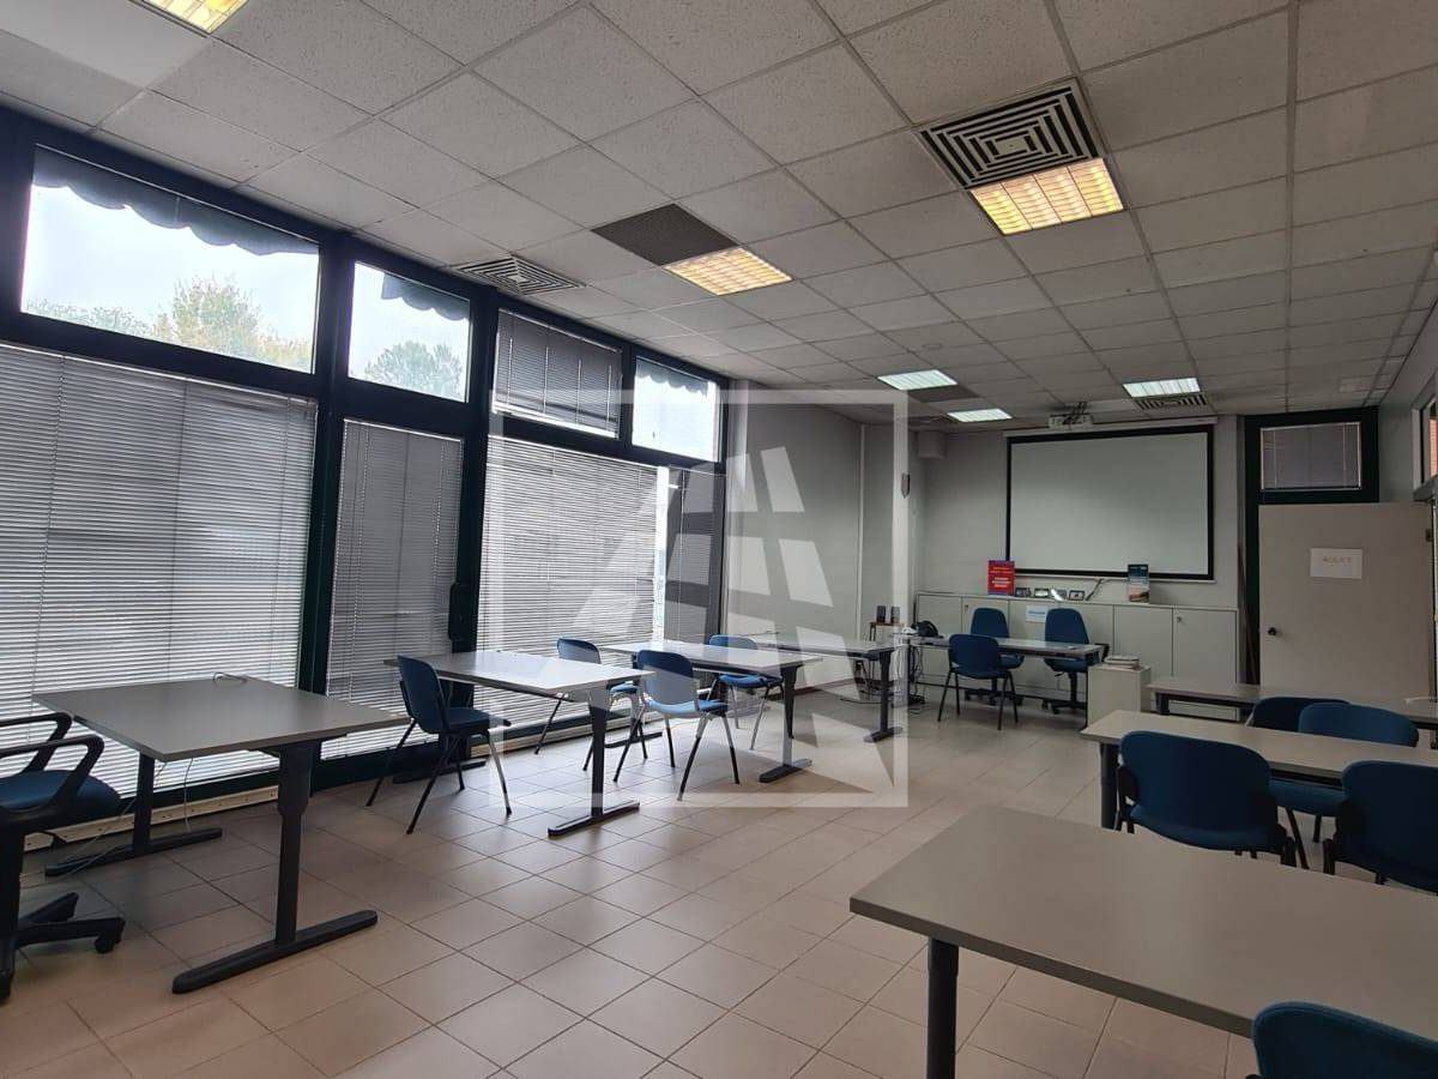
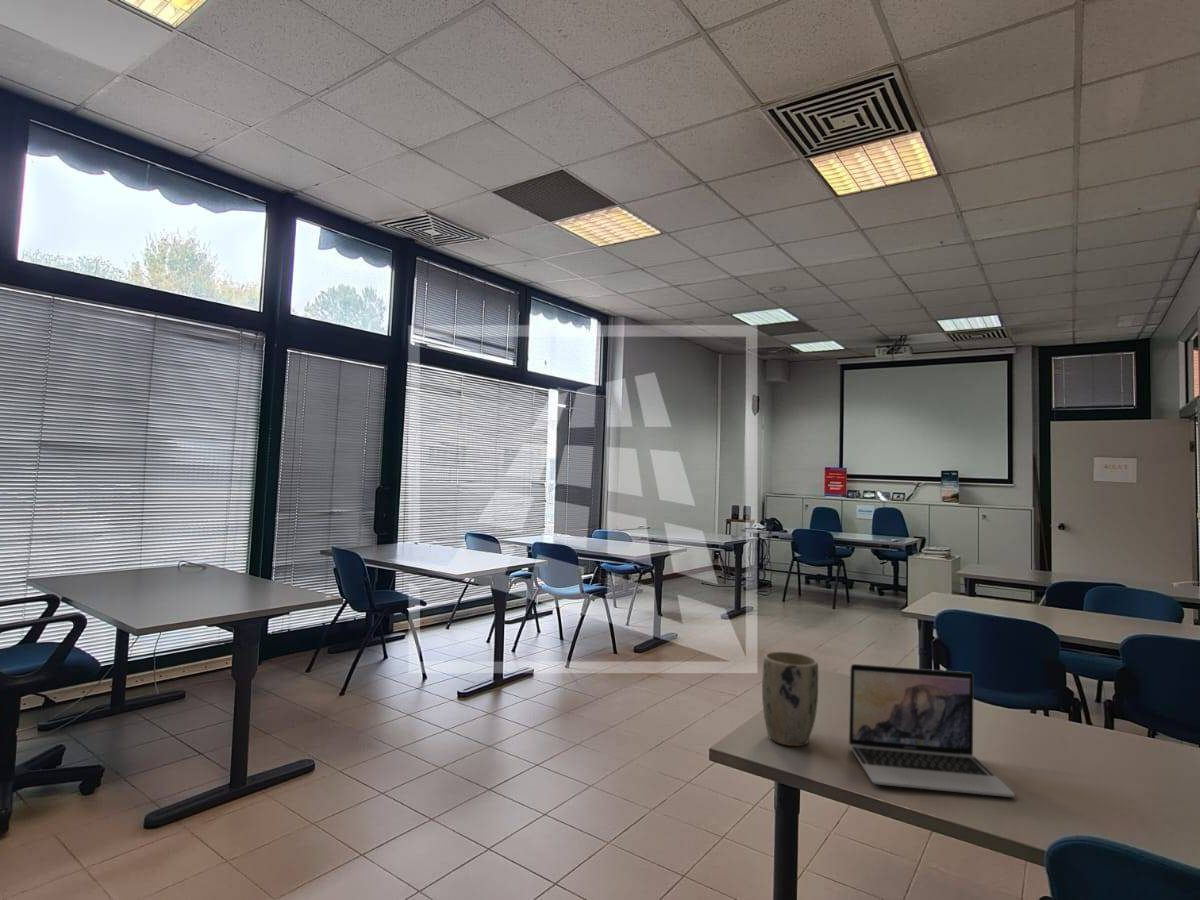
+ laptop [848,663,1016,798]
+ plant pot [761,651,819,747]
